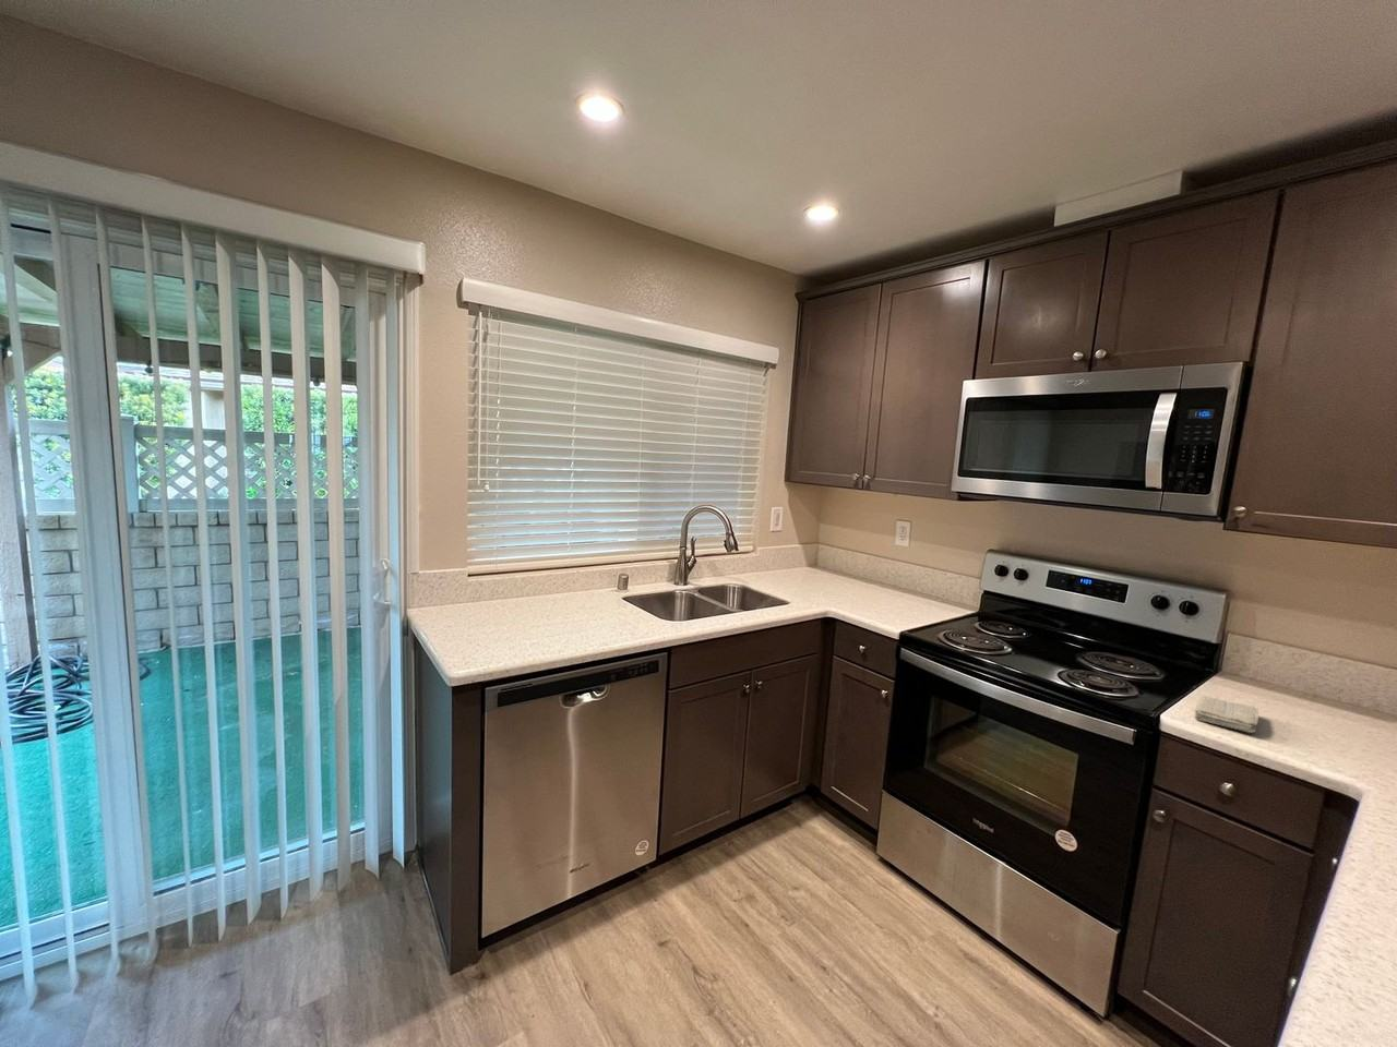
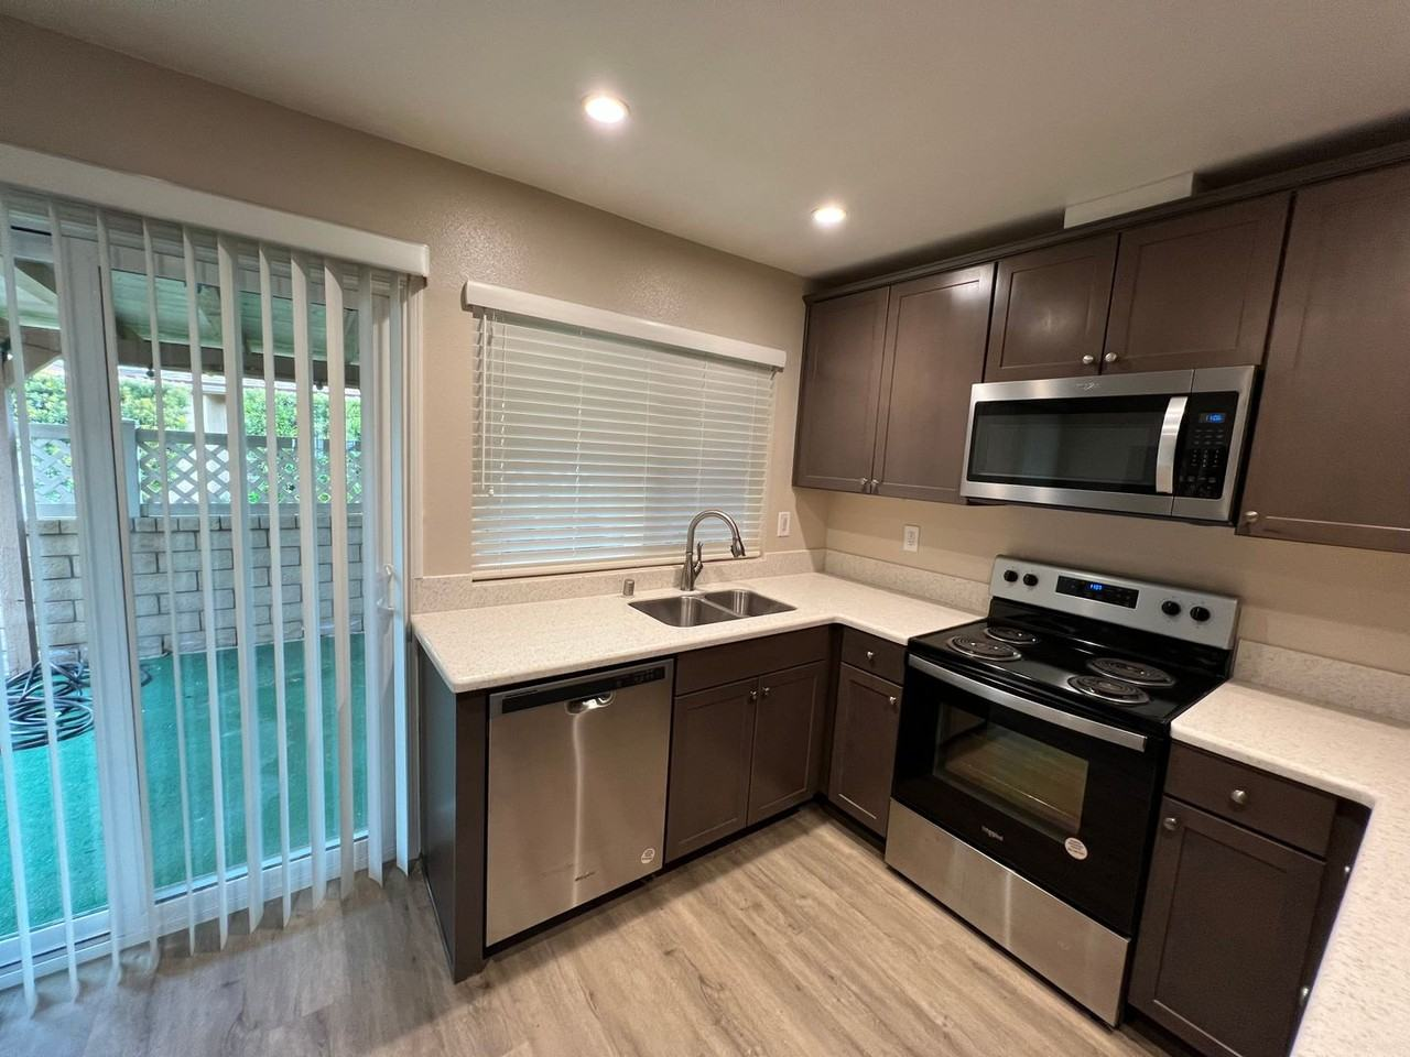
- washcloth [1192,695,1260,734]
